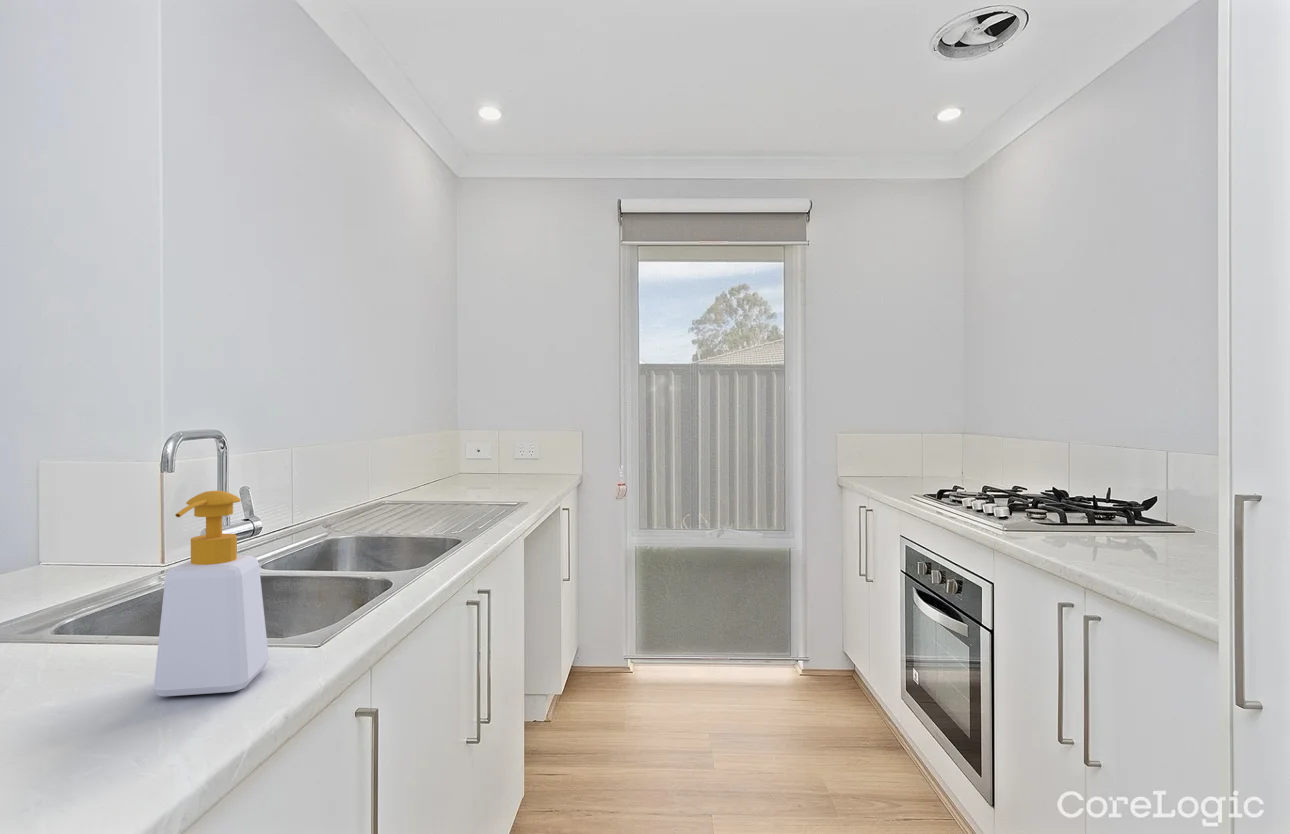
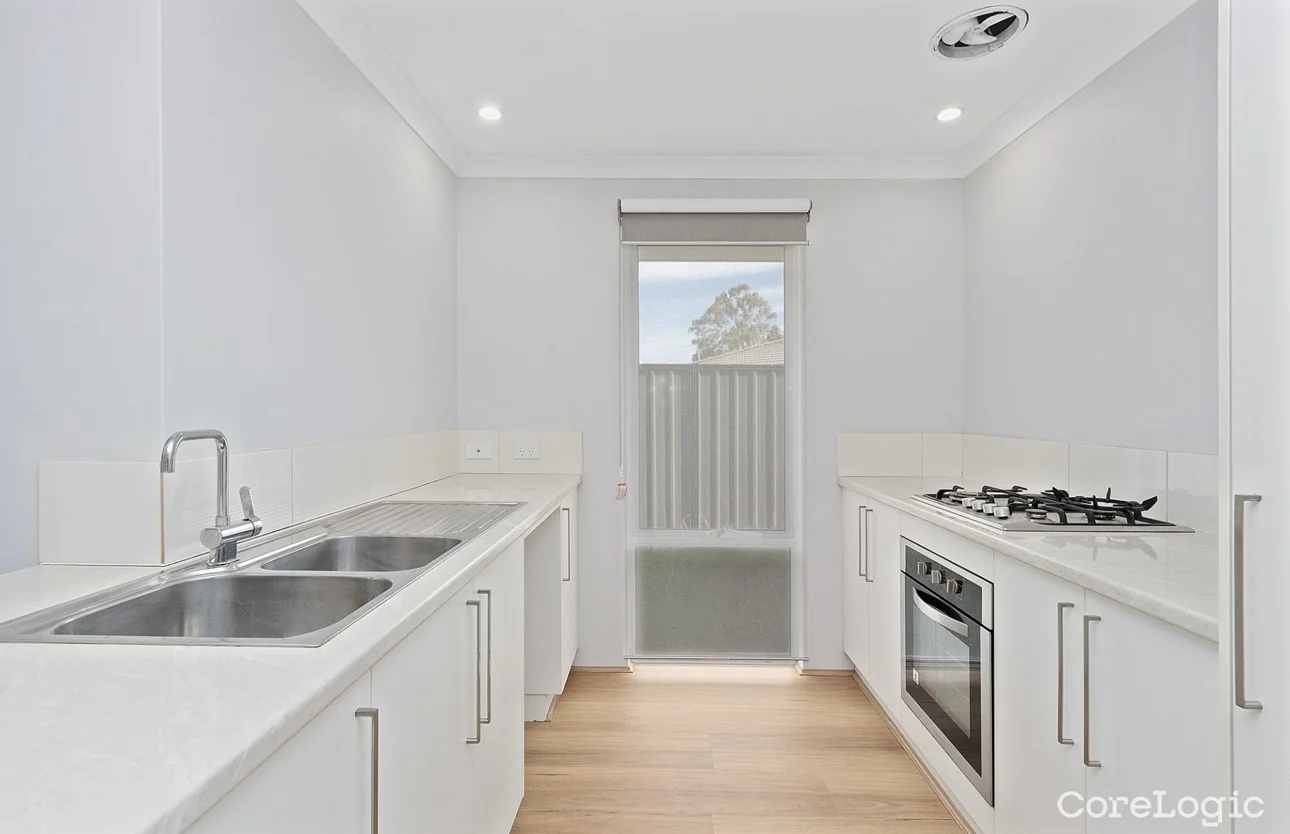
- soap bottle [153,490,270,697]
